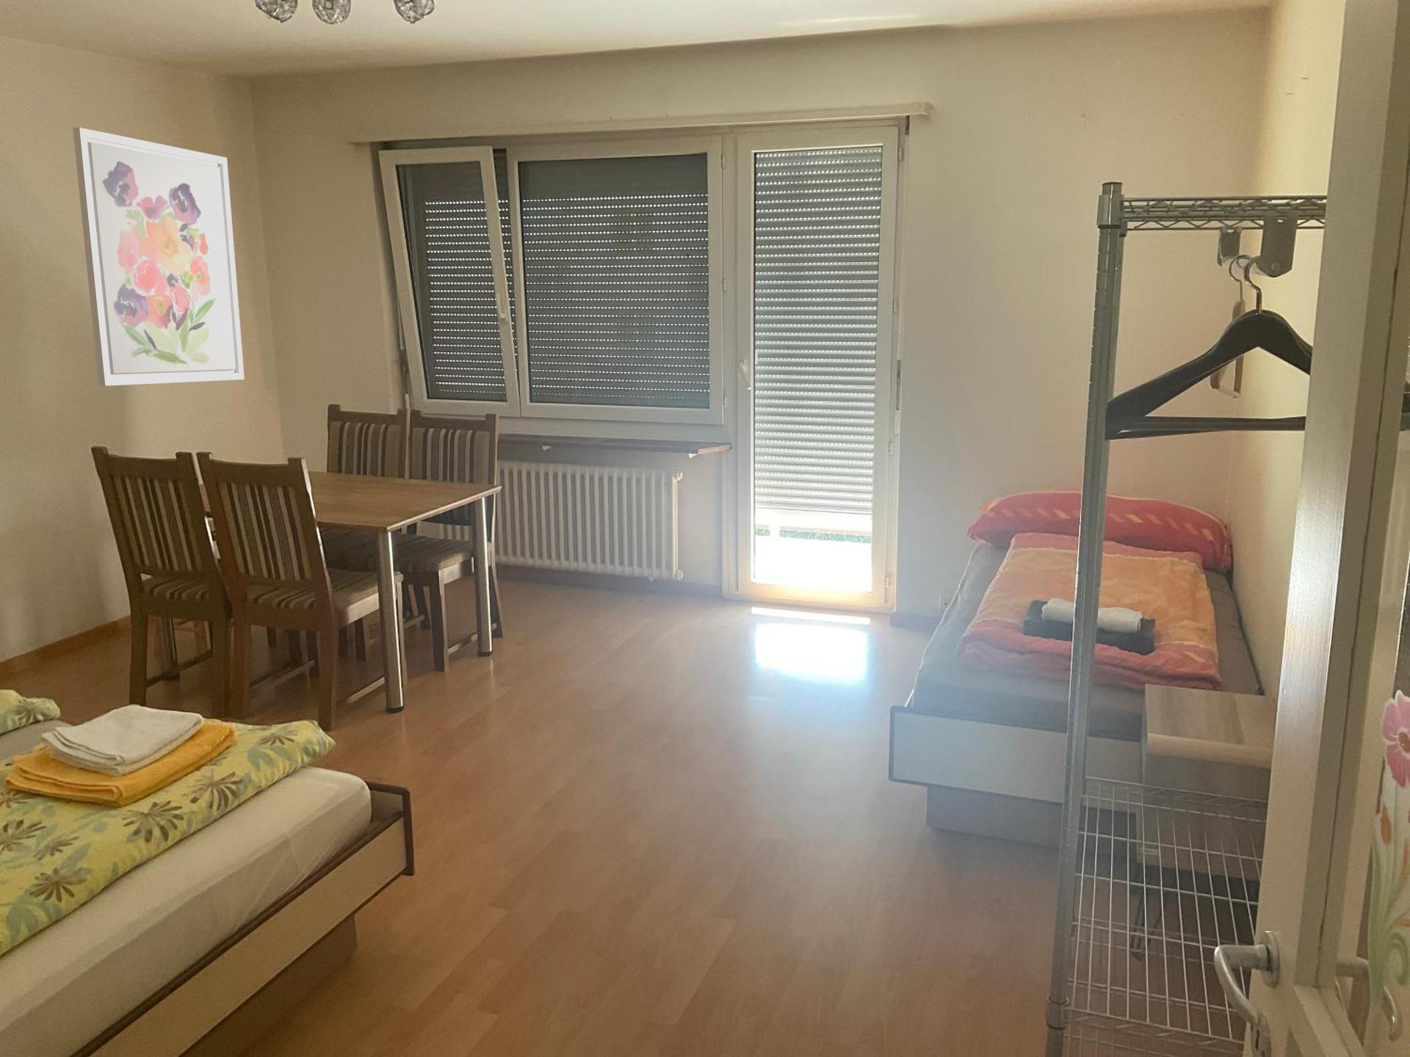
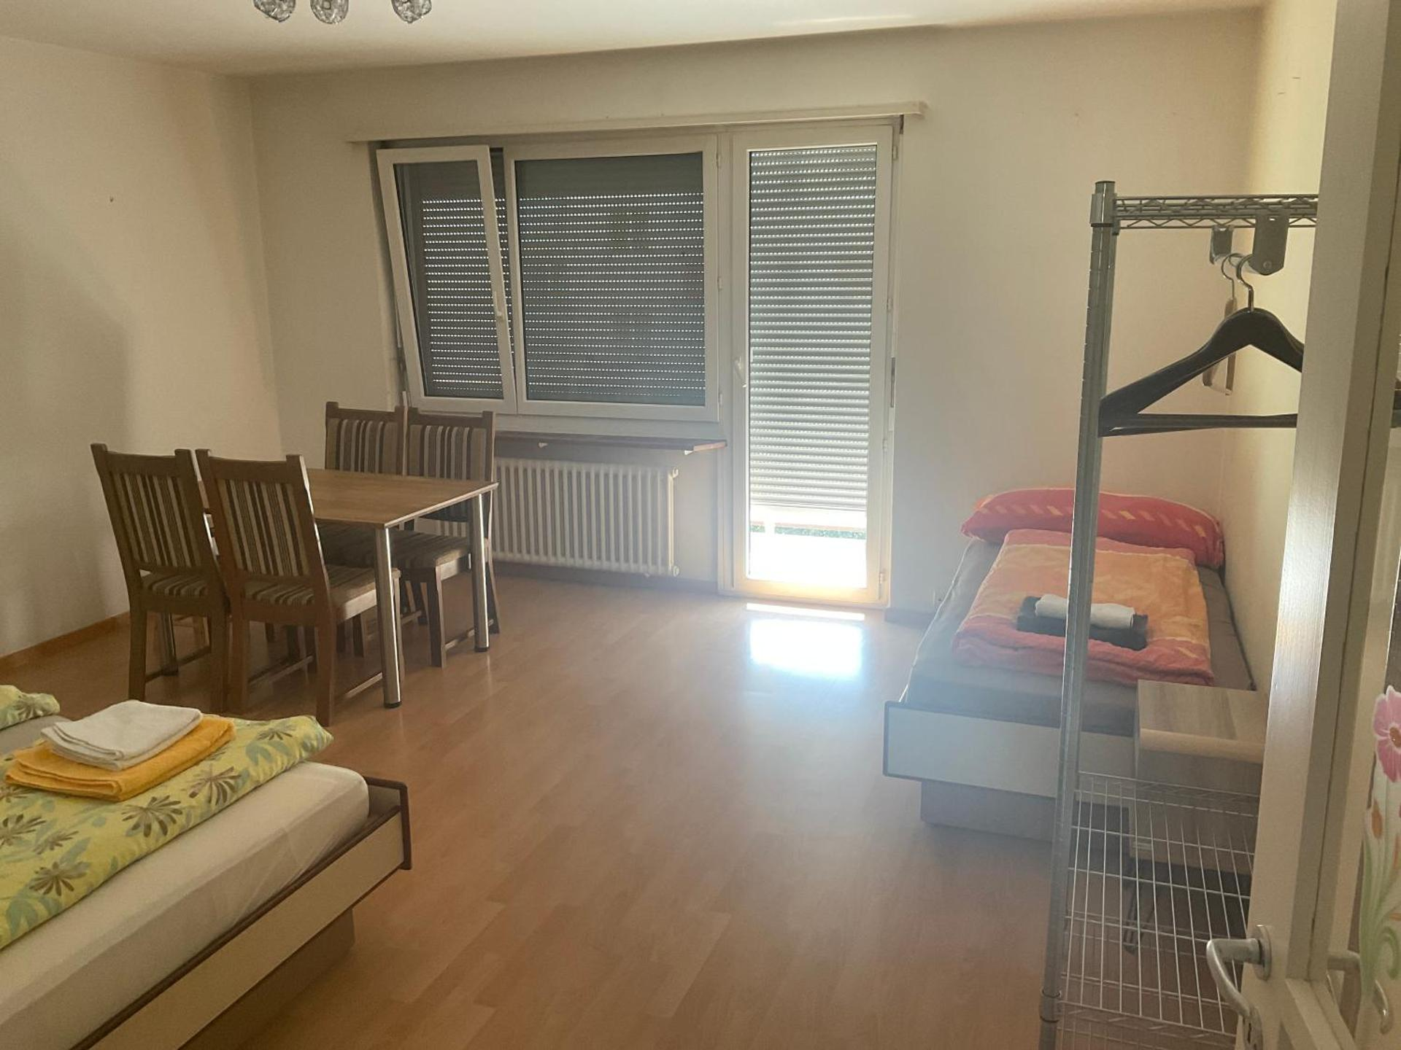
- wall art [72,127,245,386]
